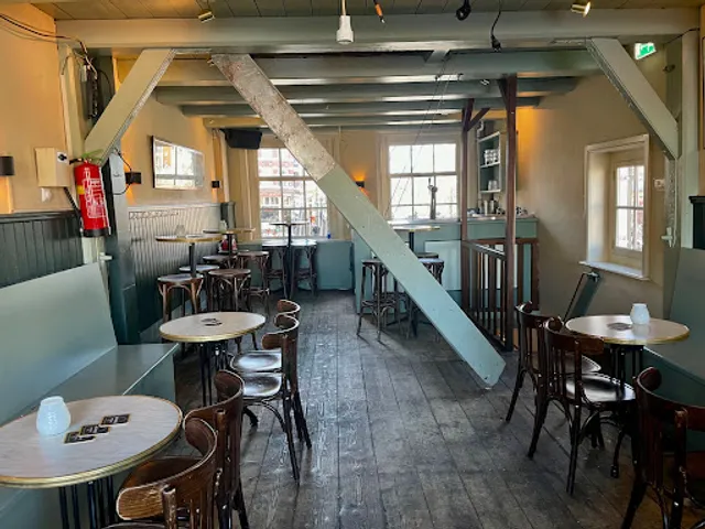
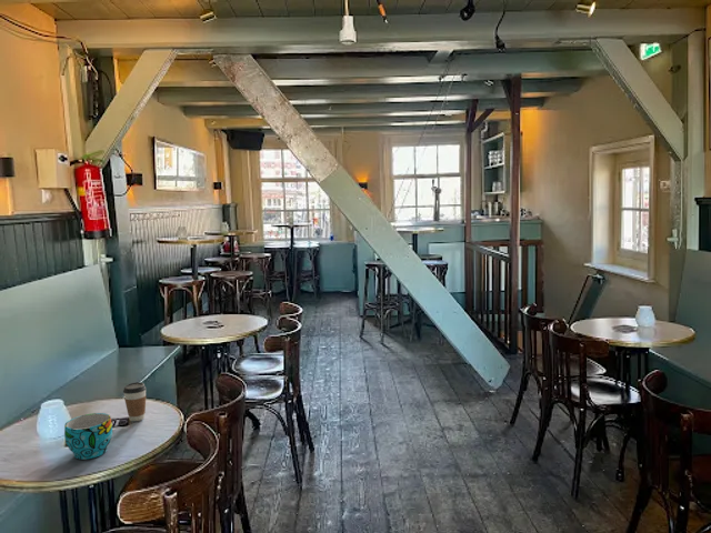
+ coffee cup [122,381,147,422]
+ cup [63,412,113,461]
